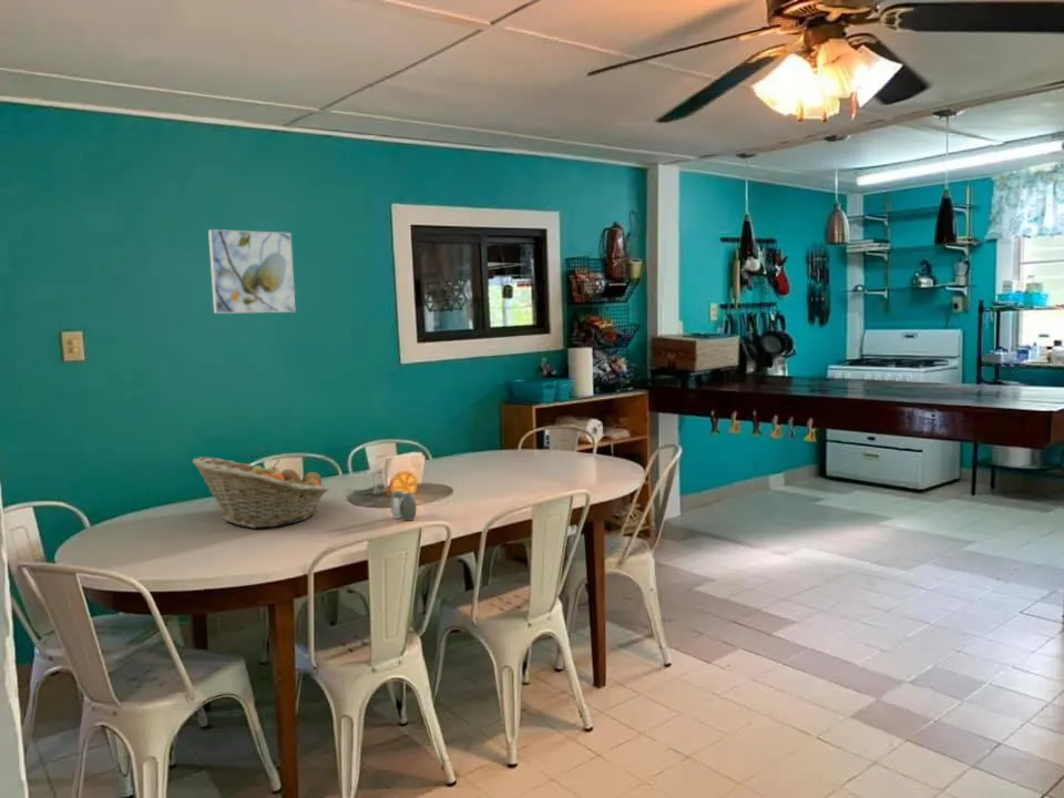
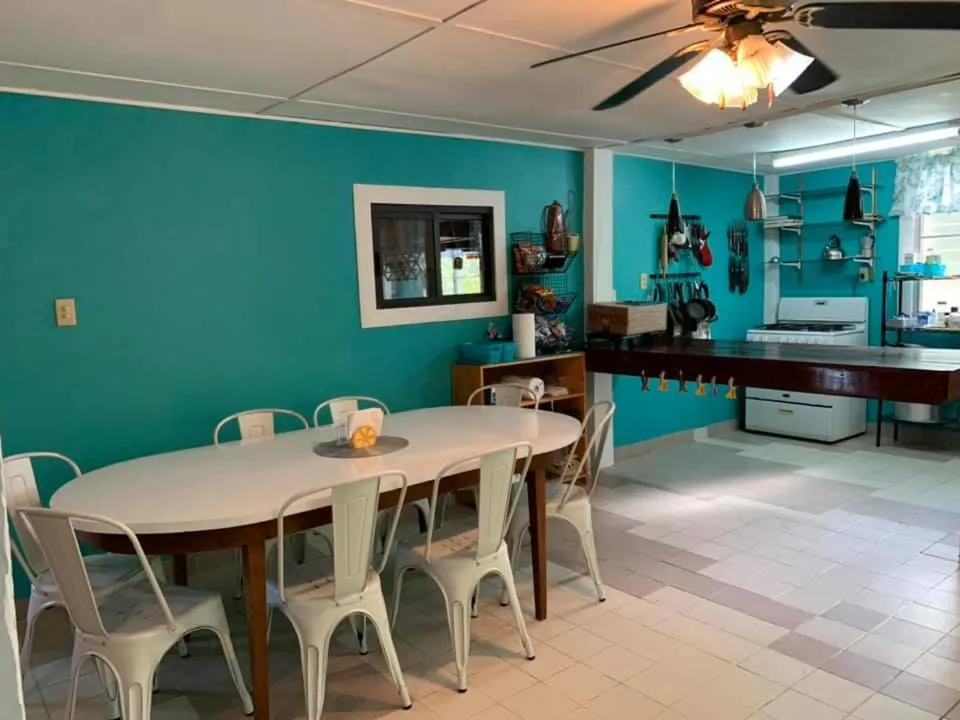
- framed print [207,228,297,315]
- salt and pepper shaker [390,490,418,521]
- fruit basket [192,456,330,529]
